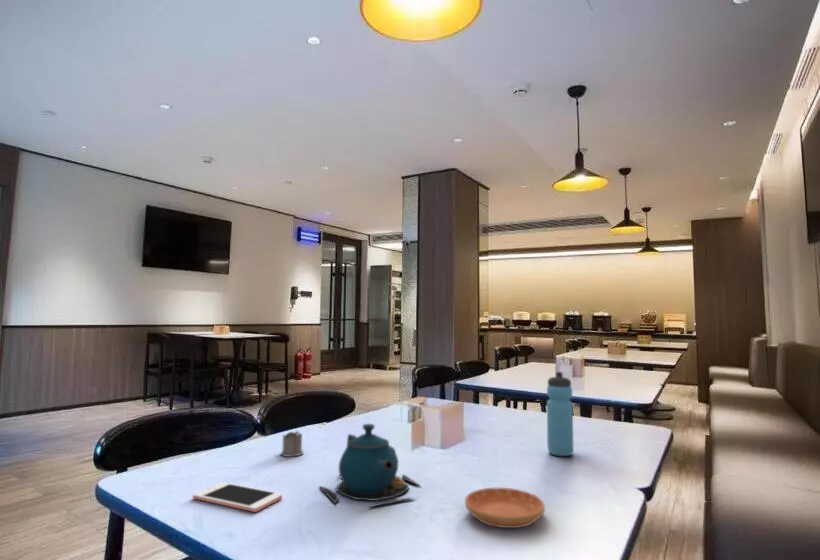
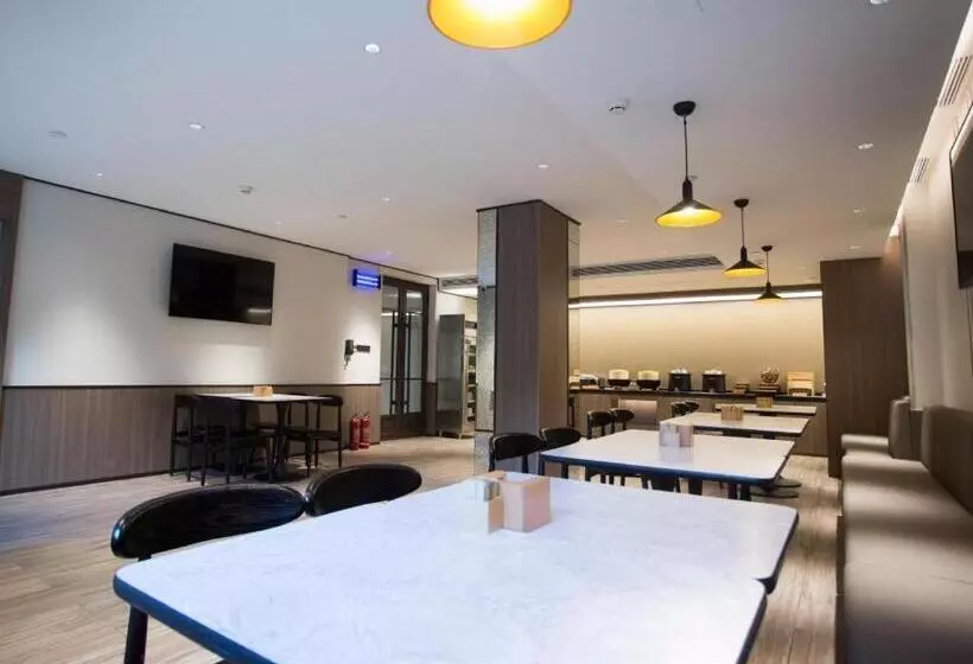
- water bottle [546,371,575,457]
- saucer [464,487,546,529]
- cell phone [192,481,283,513]
- tea glass holder [280,430,305,458]
- teapot [318,423,422,509]
